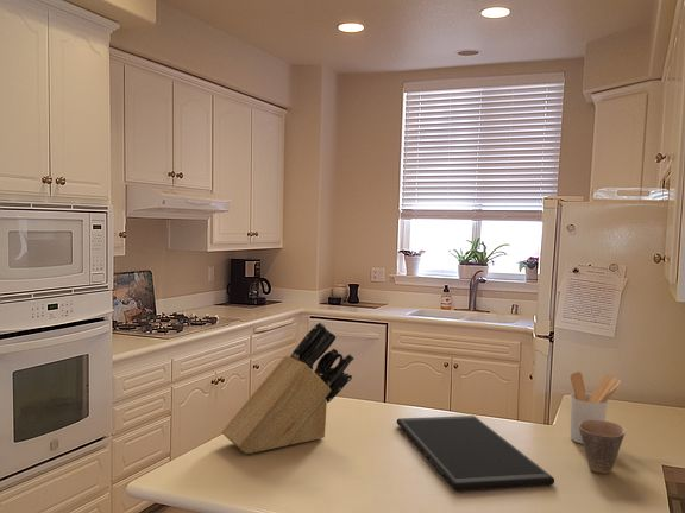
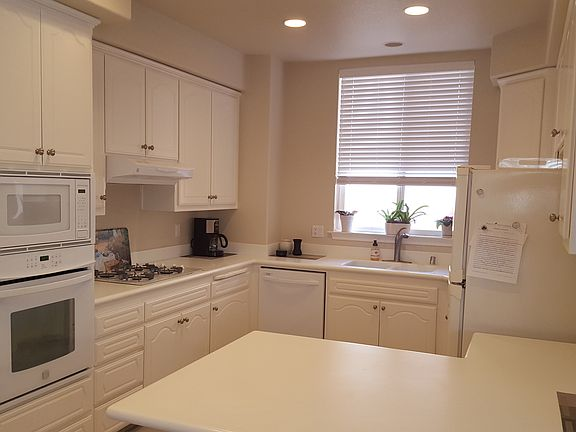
- cup [579,420,627,475]
- utensil holder [568,370,622,445]
- cutting board [396,414,555,492]
- knife block [220,321,354,455]
